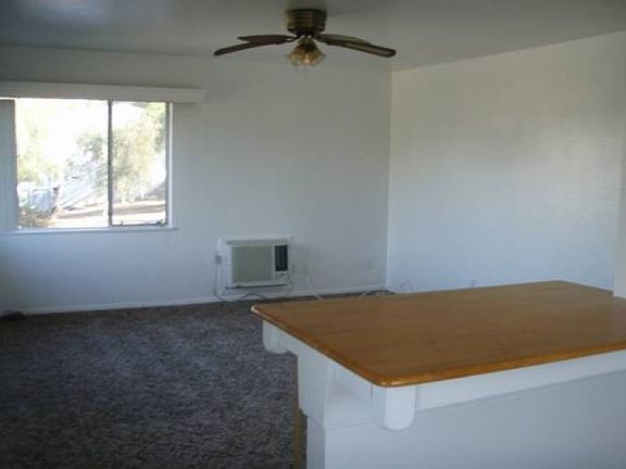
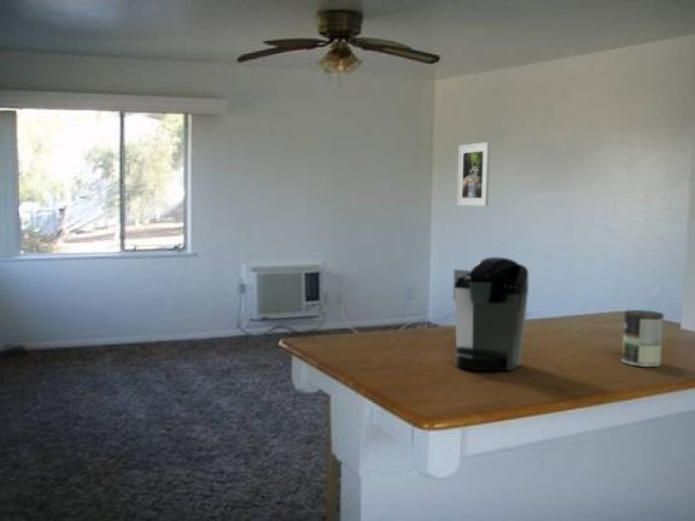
+ coffee can [620,309,665,368]
+ coffee maker [452,256,530,371]
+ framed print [456,141,491,207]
